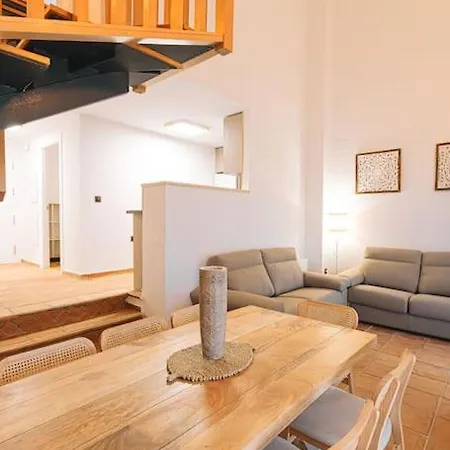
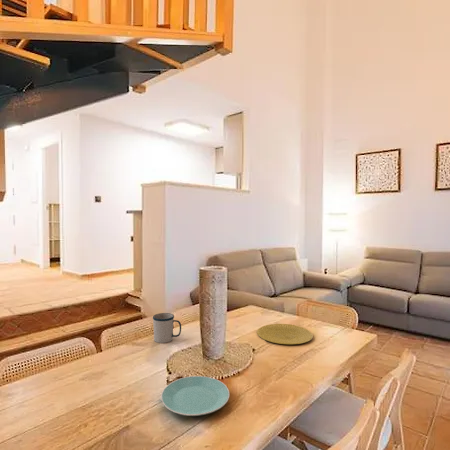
+ mug [152,312,182,344]
+ plate [256,323,314,345]
+ plate [160,375,230,417]
